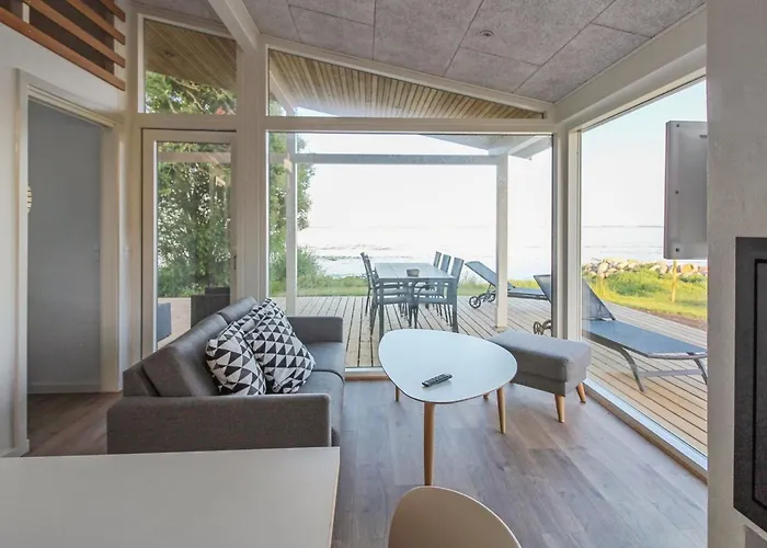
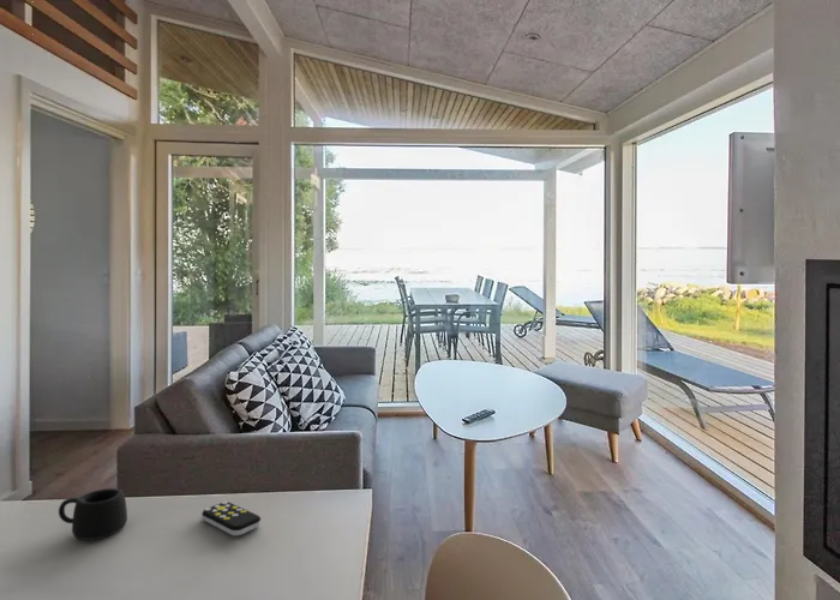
+ mug [58,487,128,541]
+ remote control [200,500,262,536]
